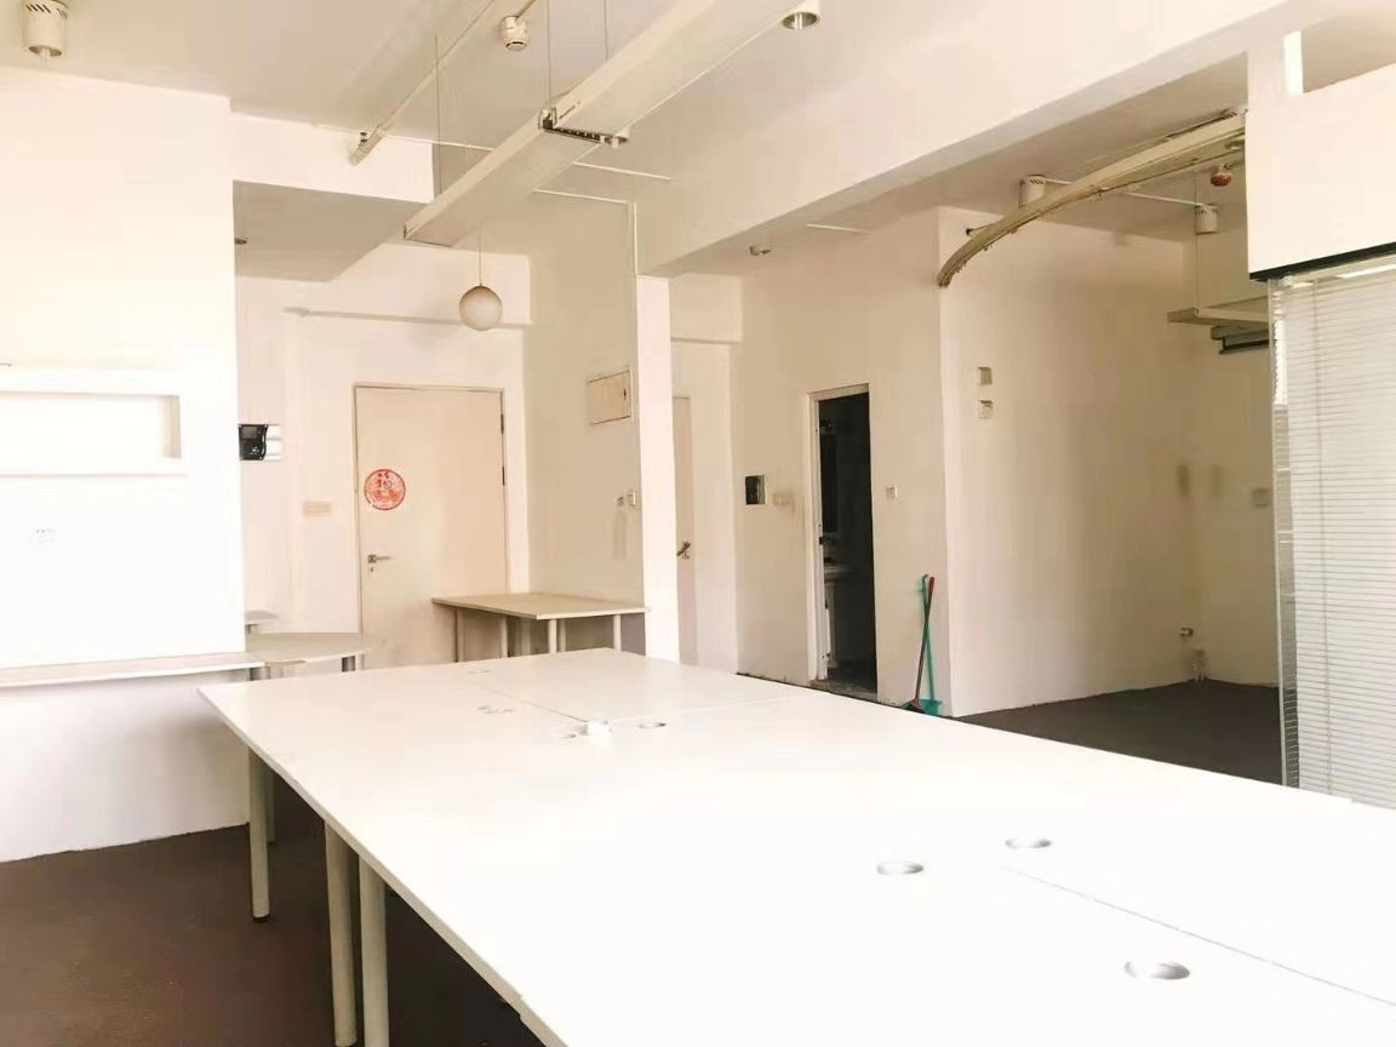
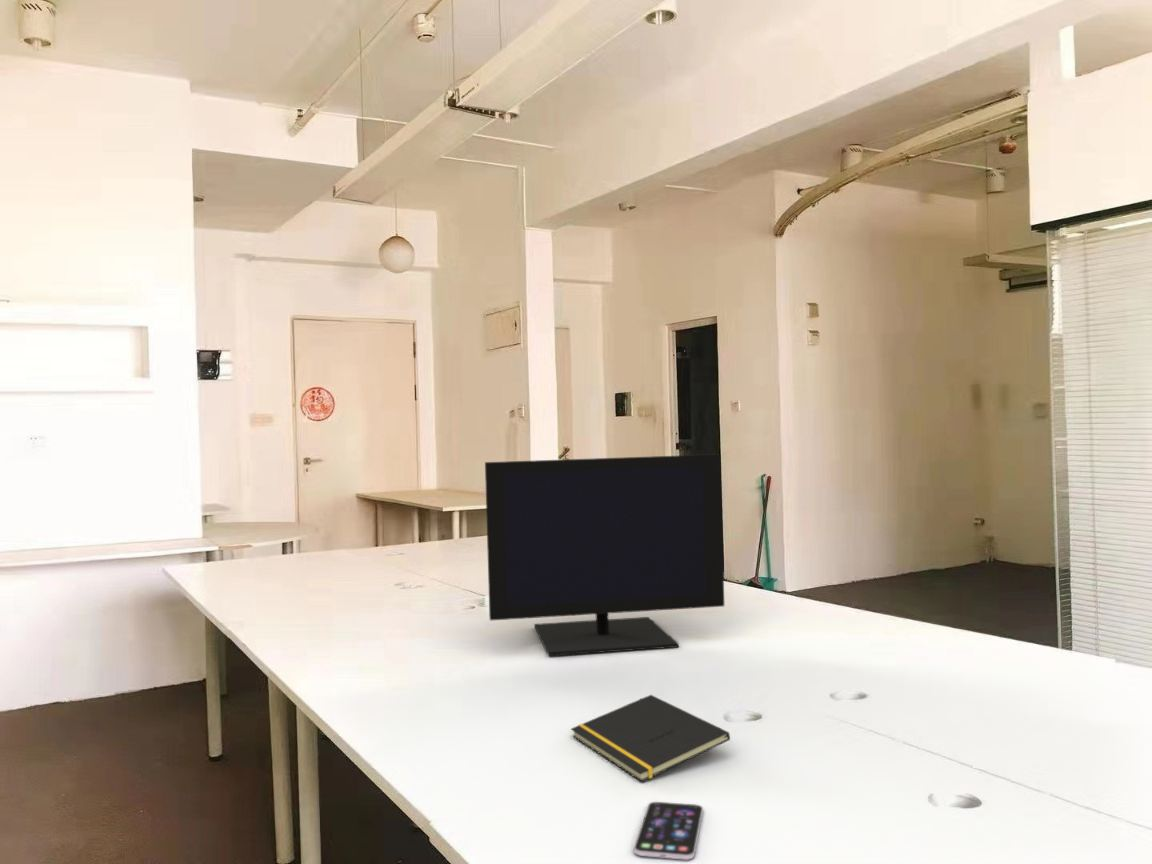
+ monitor [484,453,725,657]
+ notepad [570,694,731,783]
+ smartphone [633,801,704,861]
